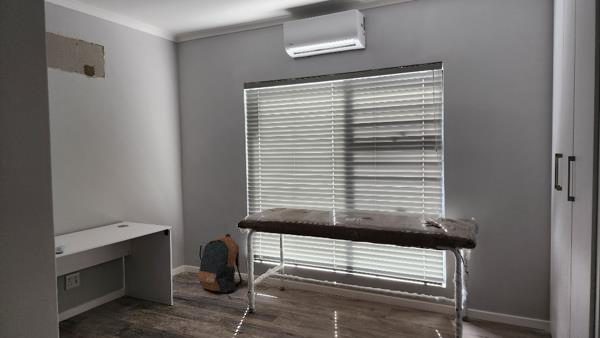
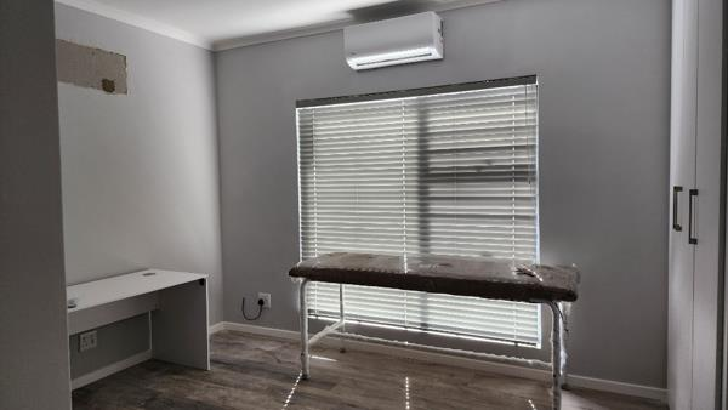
- backpack [197,233,246,294]
